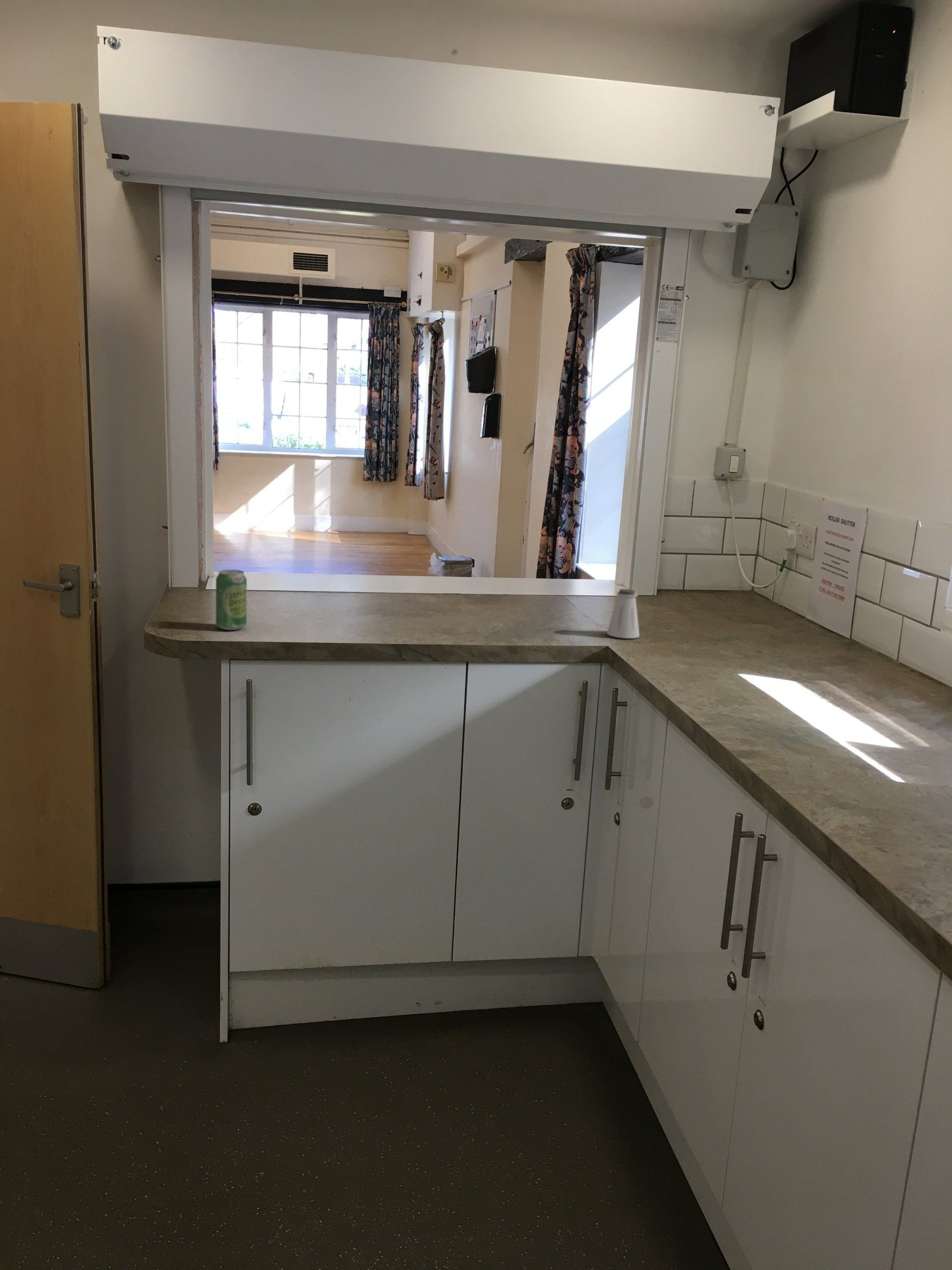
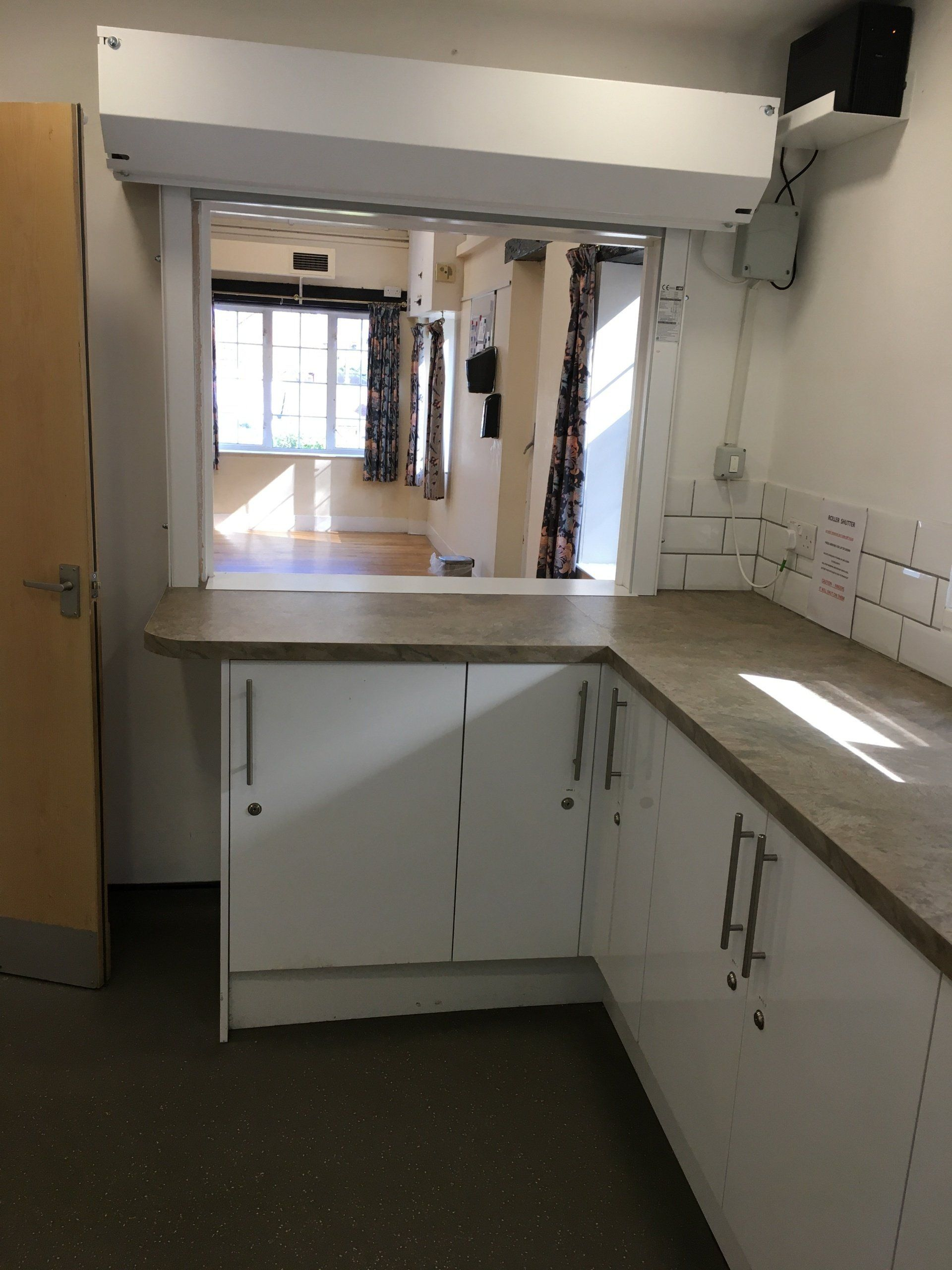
- beverage can [215,569,247,631]
- saltshaker [606,588,640,639]
